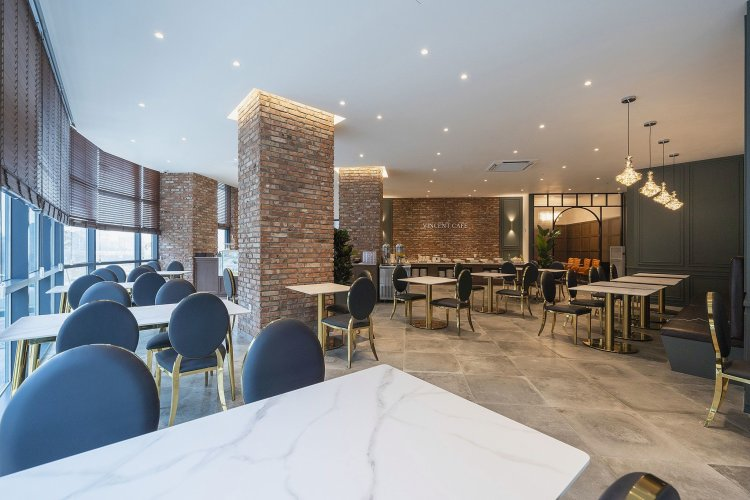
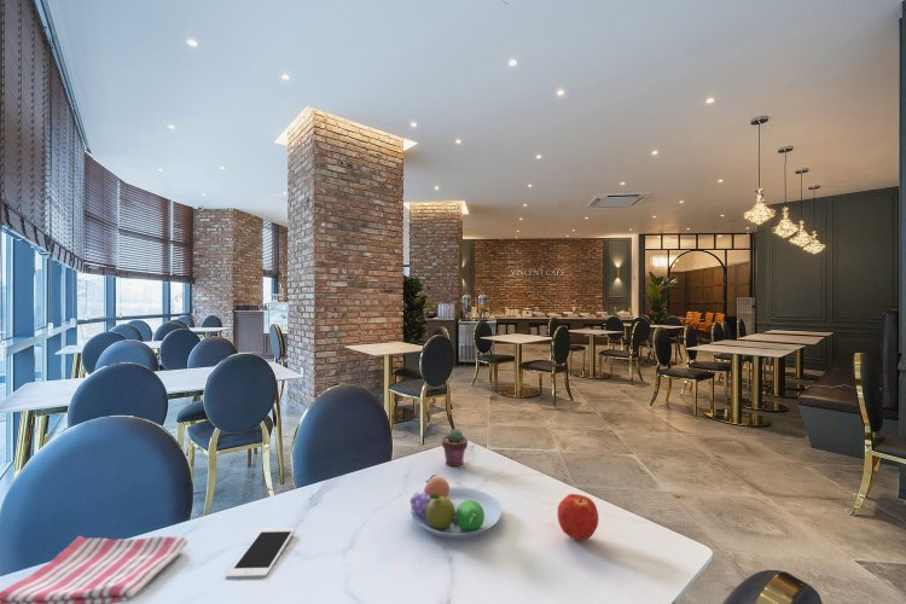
+ cell phone [225,527,296,580]
+ dish towel [0,535,188,604]
+ fruit bowl [410,474,503,540]
+ apple [557,493,599,541]
+ potted succulent [441,428,469,467]
